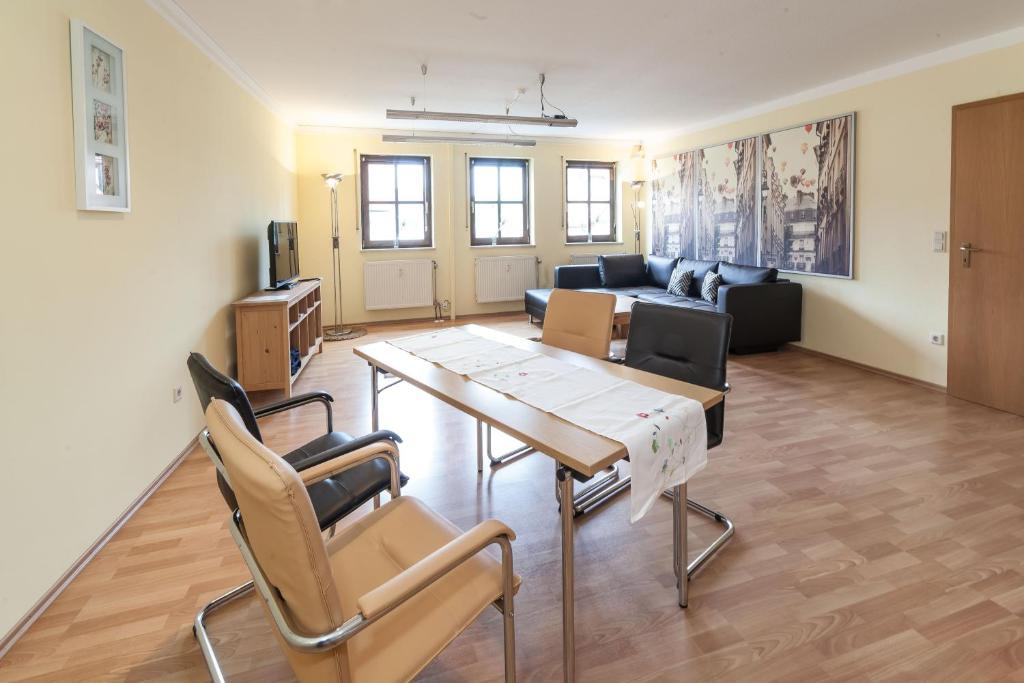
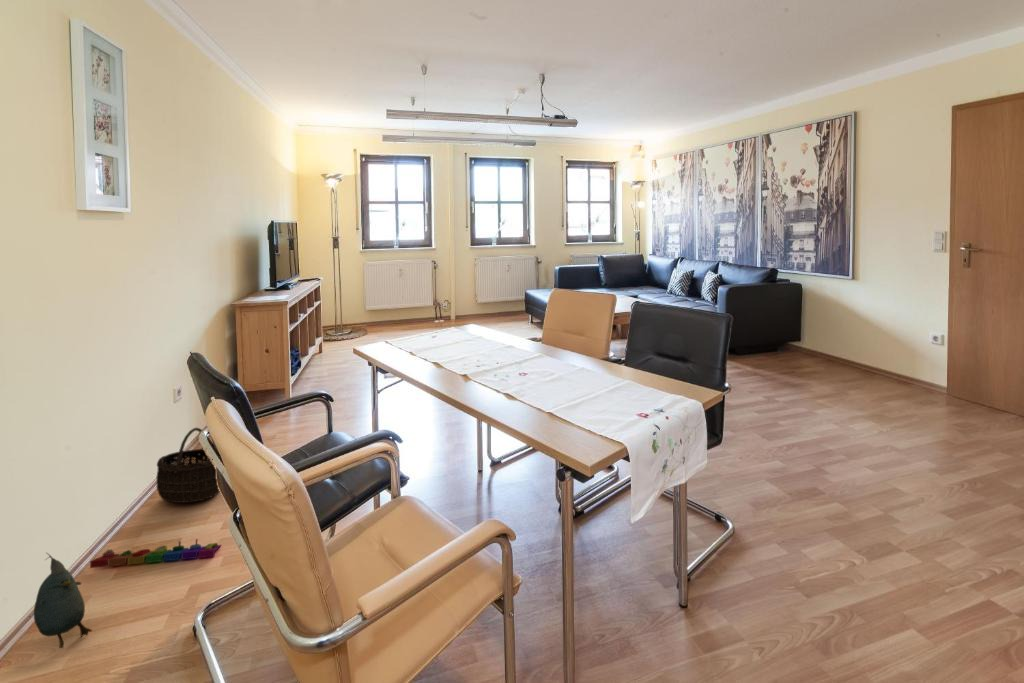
+ knob puzzle [89,538,222,569]
+ plush toy [33,552,93,649]
+ wicker basket [155,427,221,504]
